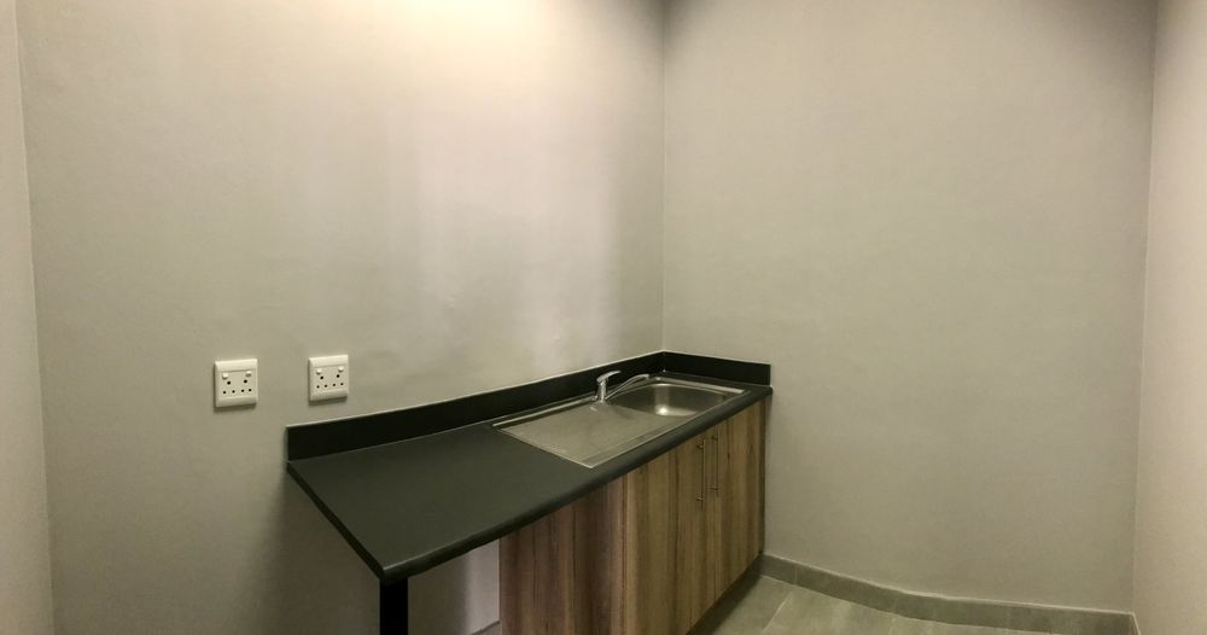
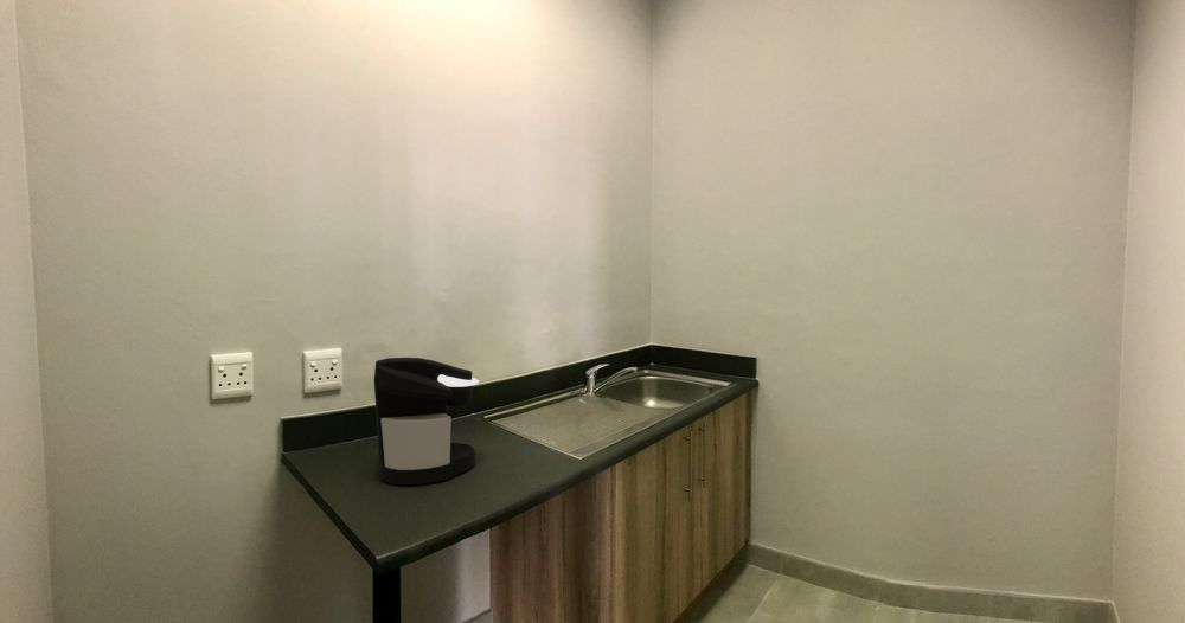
+ coffee maker [373,357,480,486]
